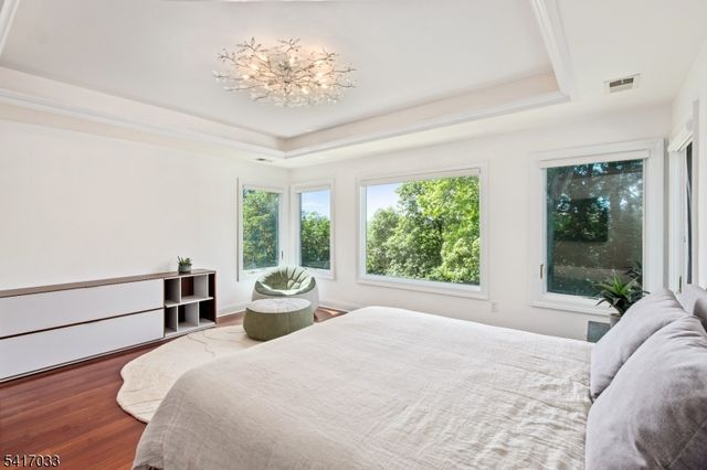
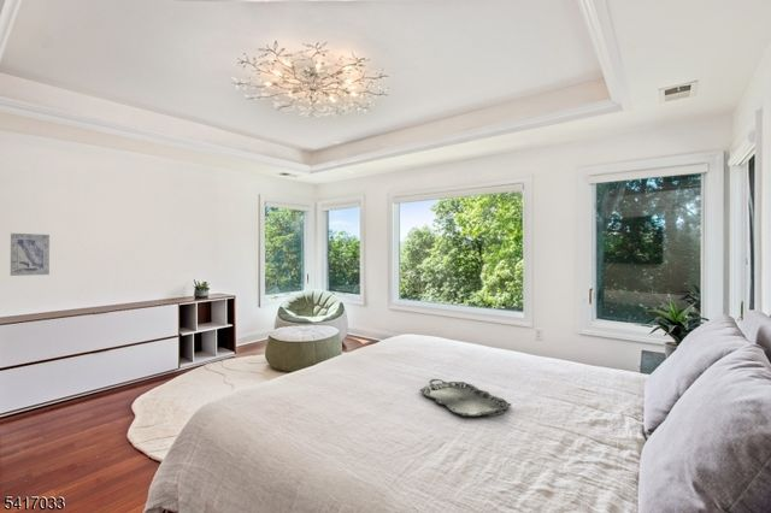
+ serving tray [419,378,512,417]
+ wall art [10,232,51,277]
